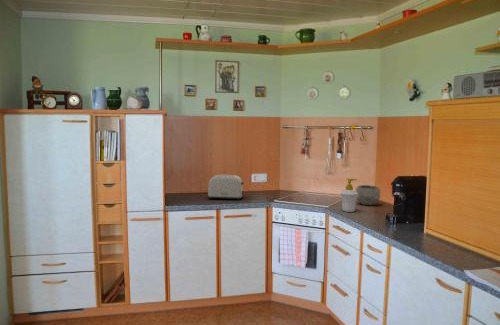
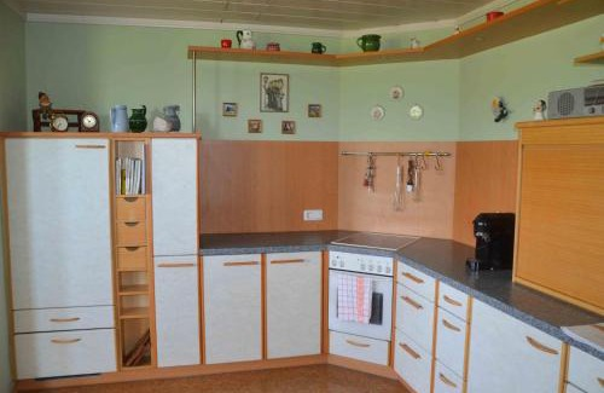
- bowl [354,184,381,206]
- soap bottle [340,177,358,213]
- toaster [207,174,245,201]
